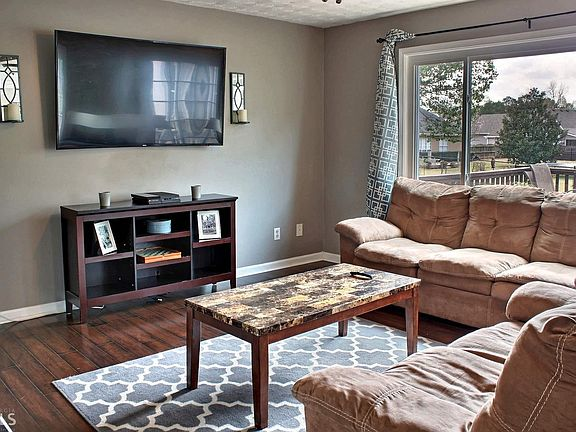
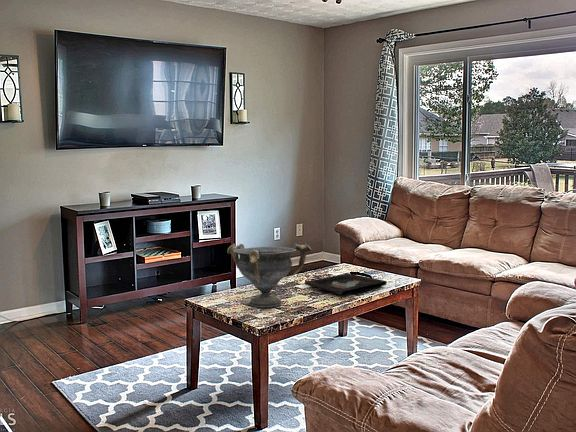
+ decorative bowl [226,243,313,308]
+ decorative tray [303,273,388,296]
